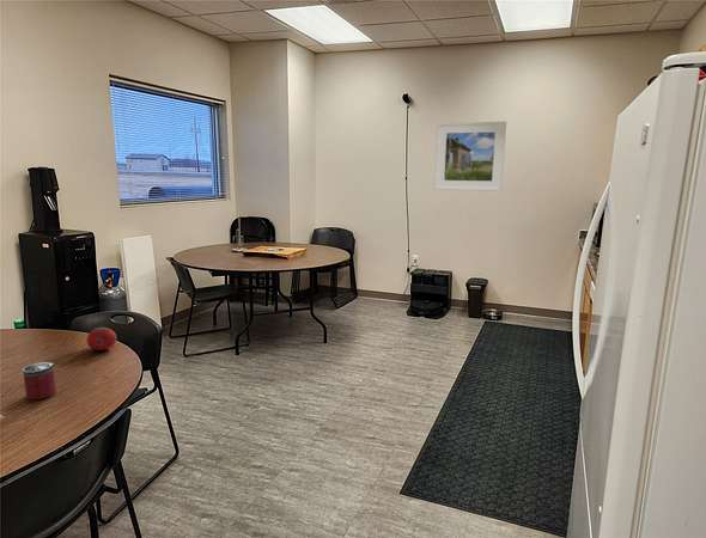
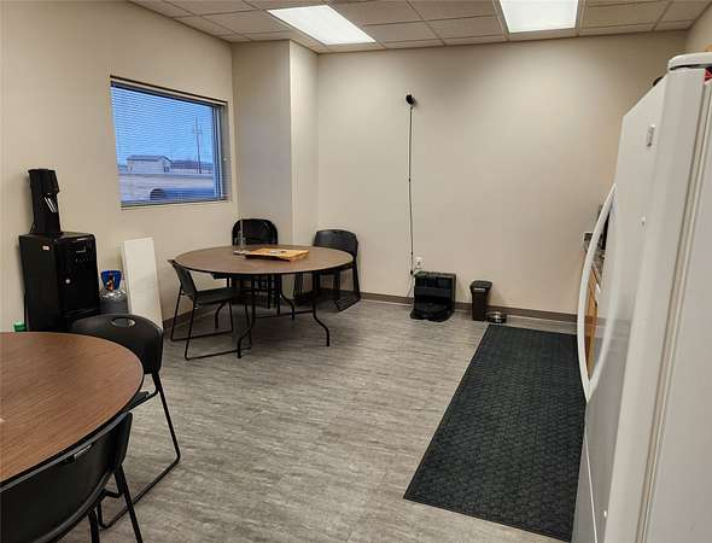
- fruit [86,326,117,351]
- beverage cup [22,361,57,401]
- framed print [433,121,507,192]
